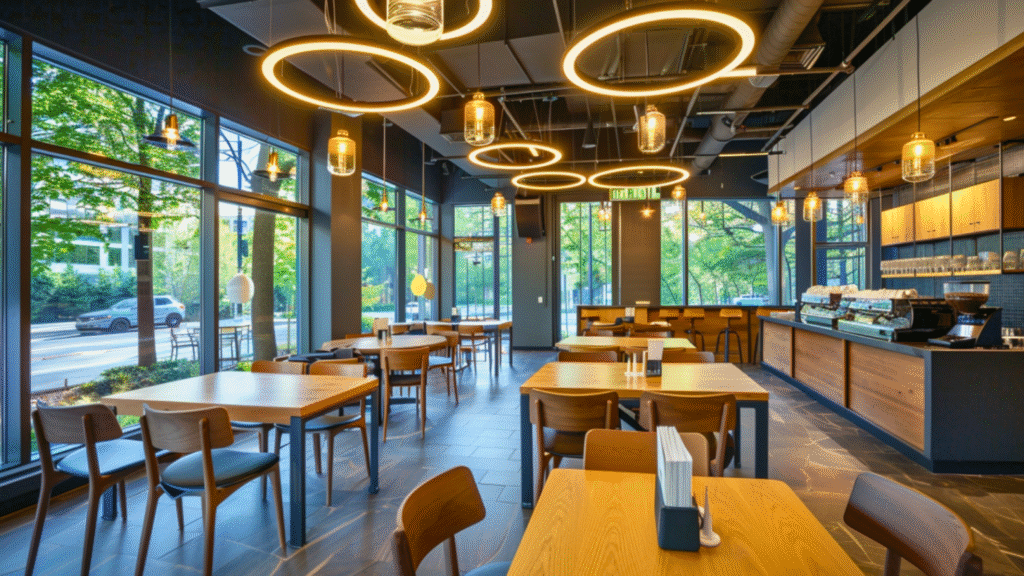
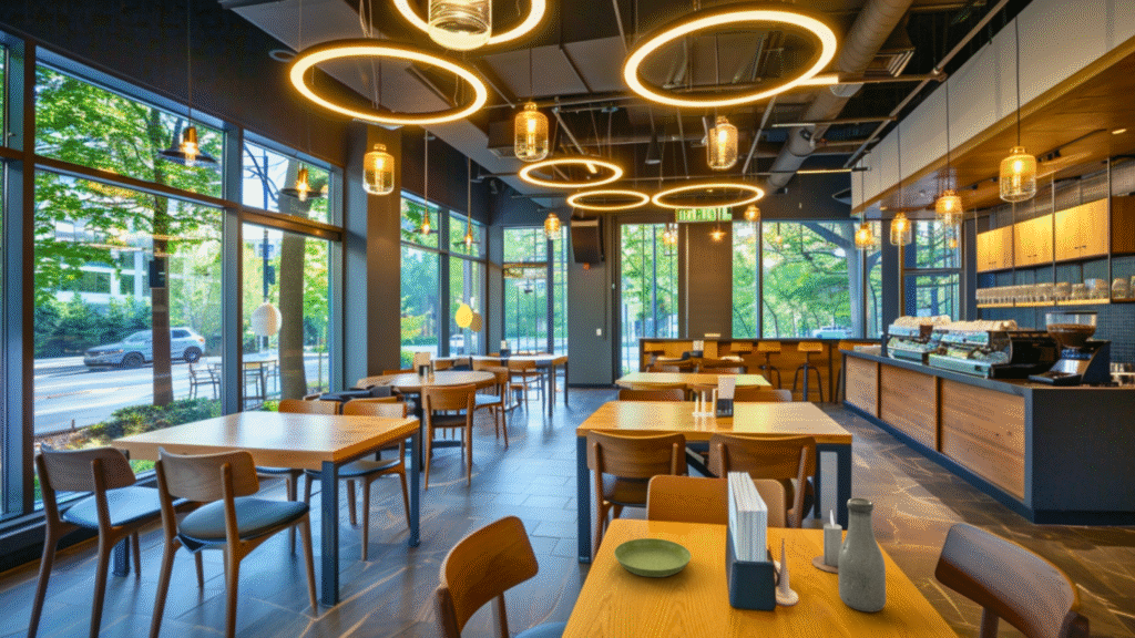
+ candle [811,510,843,575]
+ bottle [837,497,887,613]
+ saucer [613,537,692,578]
